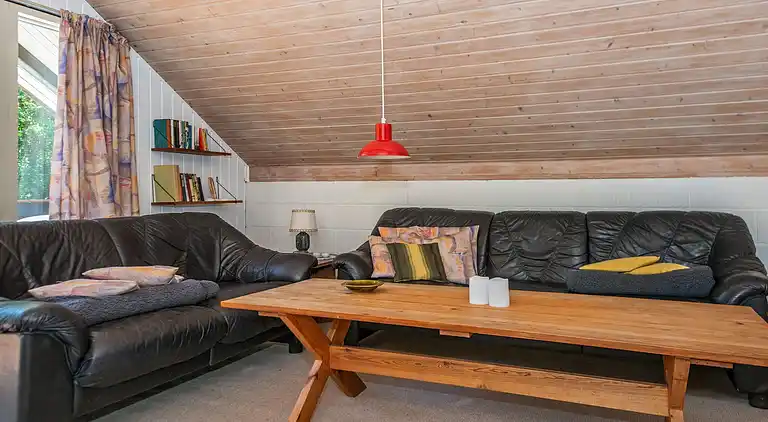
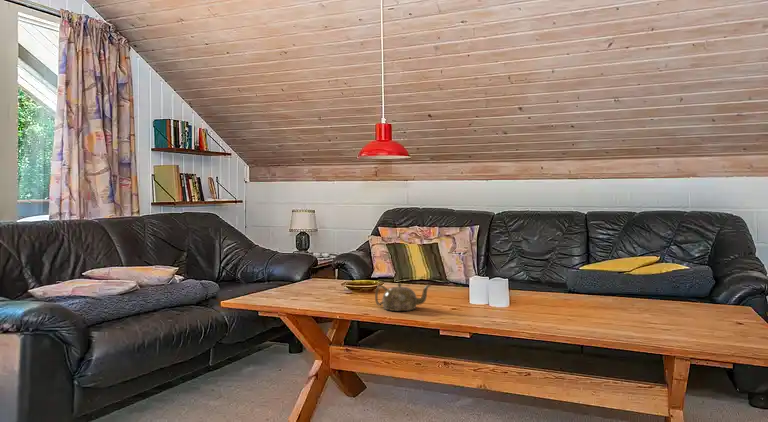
+ teapot [374,282,432,312]
